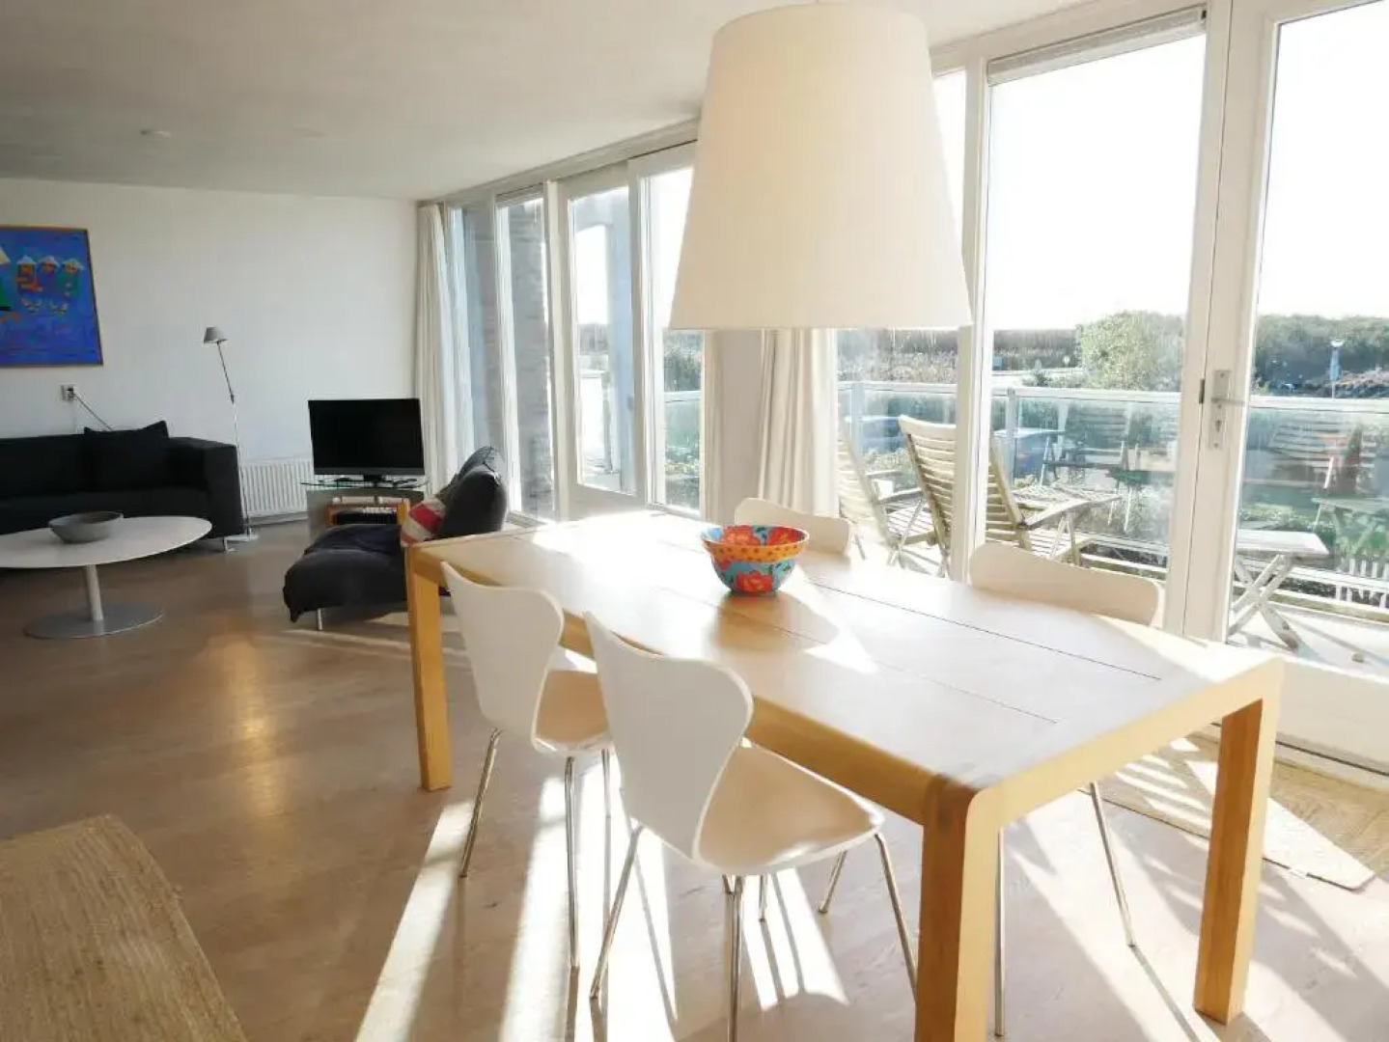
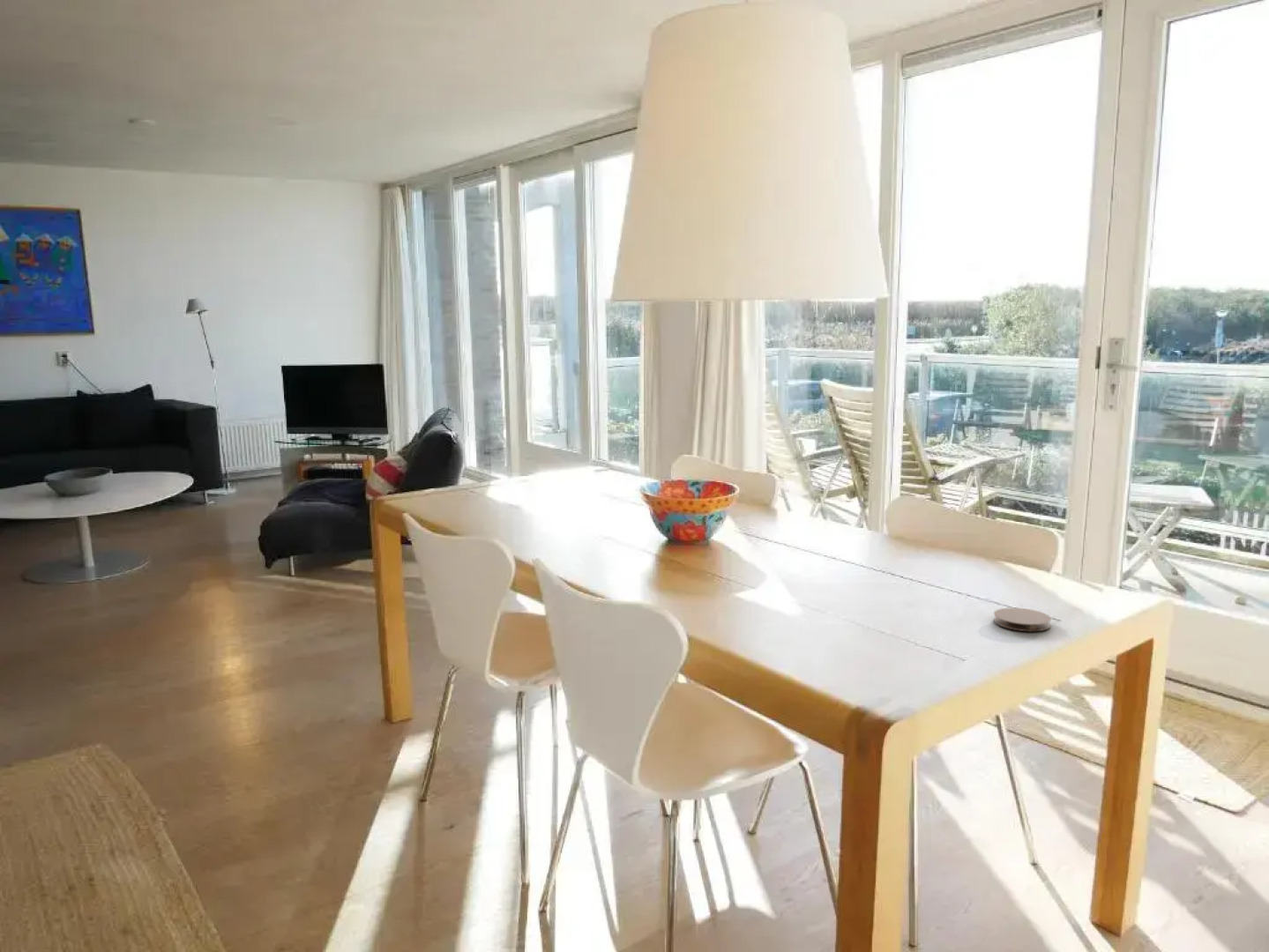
+ coaster [993,607,1052,632]
